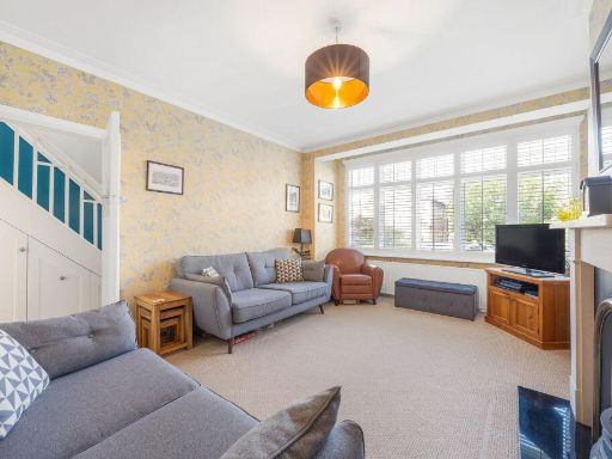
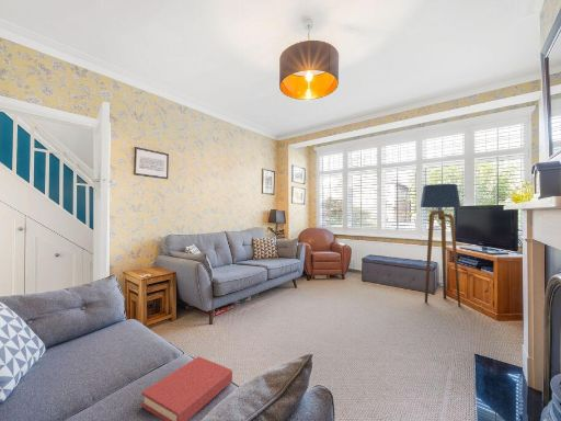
+ hardback book [140,355,233,421]
+ floor lamp [420,183,461,307]
